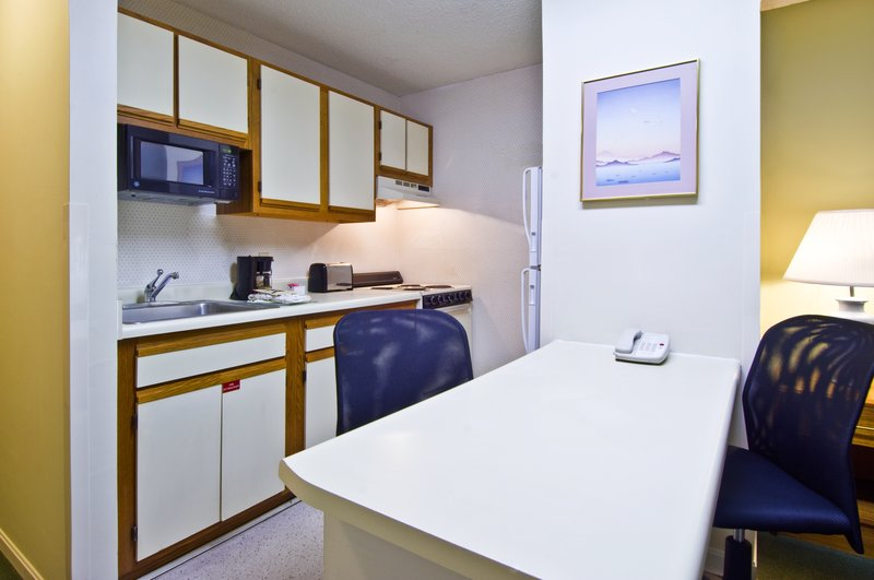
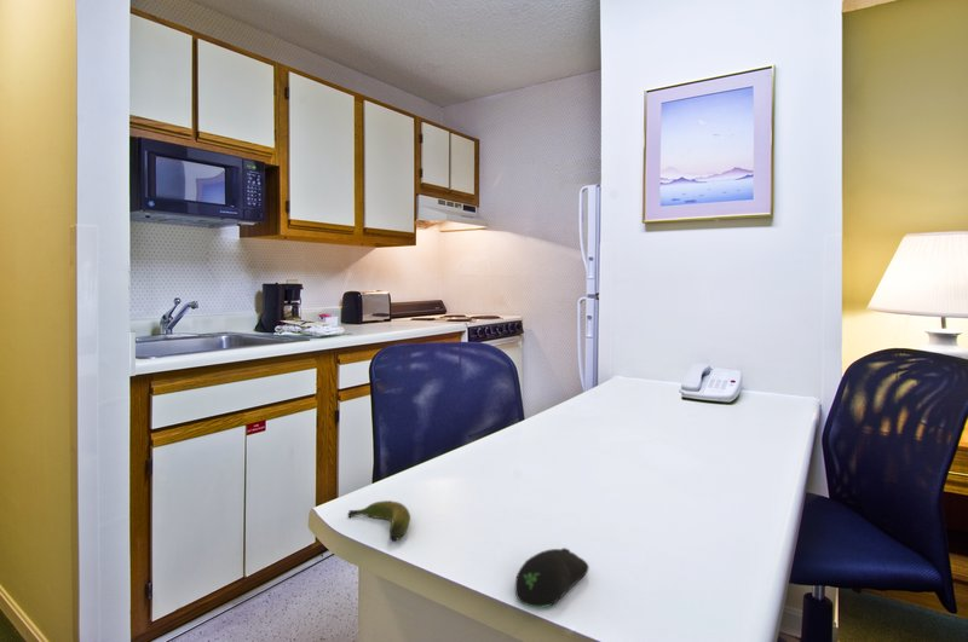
+ computer mouse [514,546,590,608]
+ banana [347,499,411,543]
